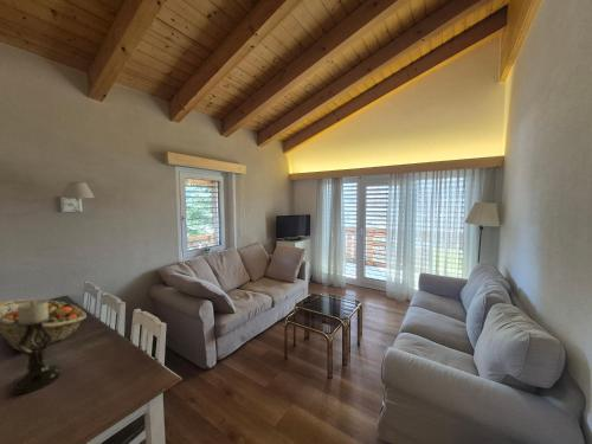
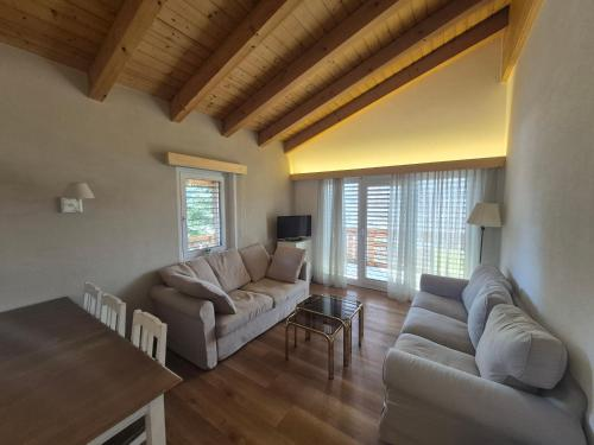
- fruit basket [0,298,88,352]
- candle holder [9,298,63,395]
